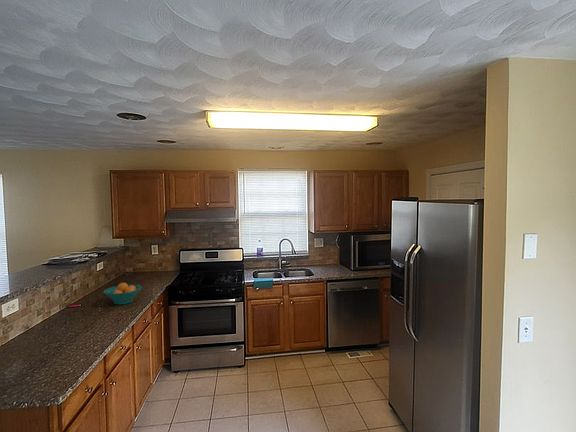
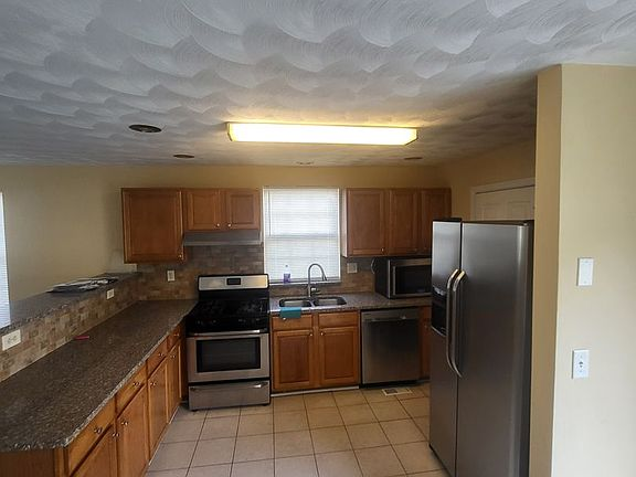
- fruit bowl [103,282,142,305]
